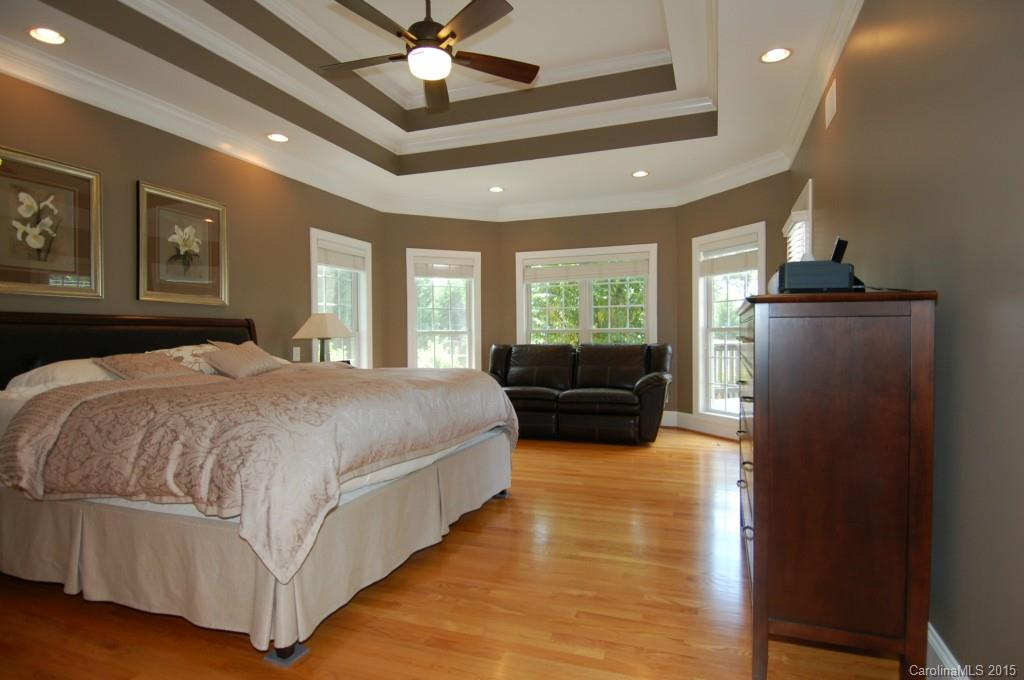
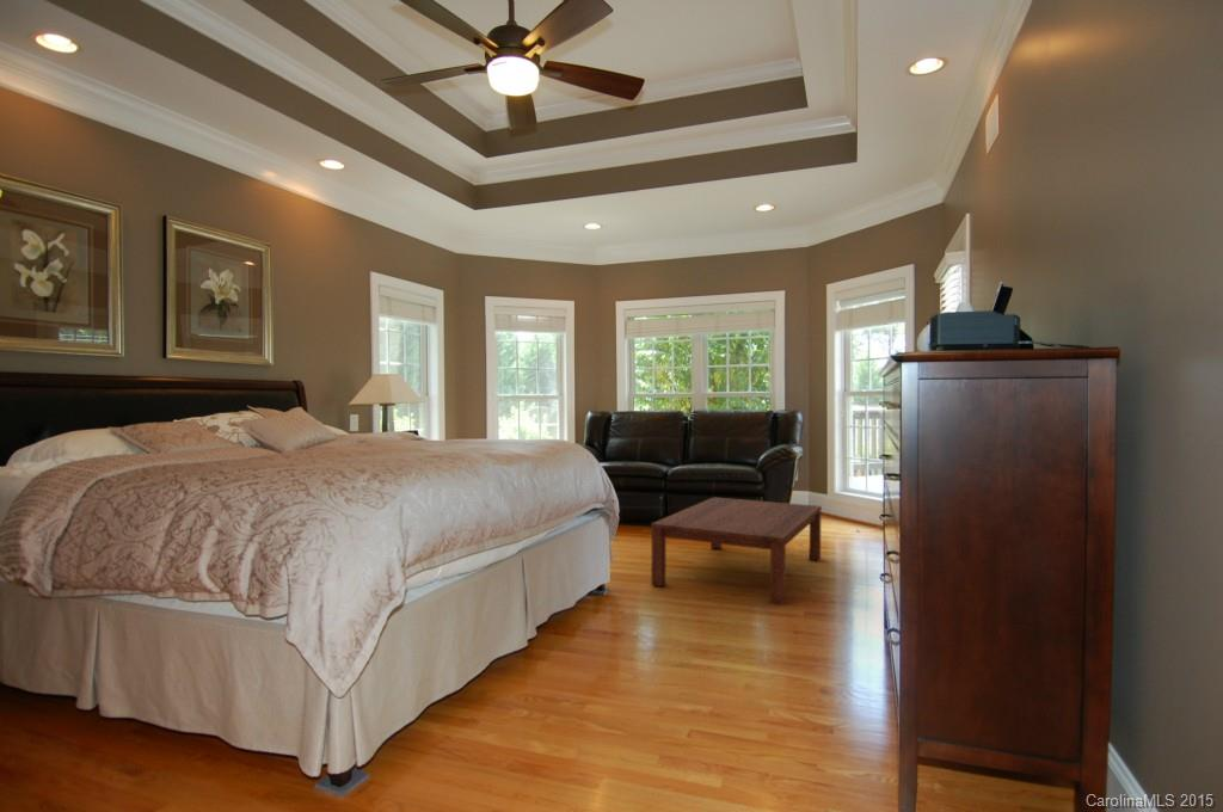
+ coffee table [650,496,823,607]
